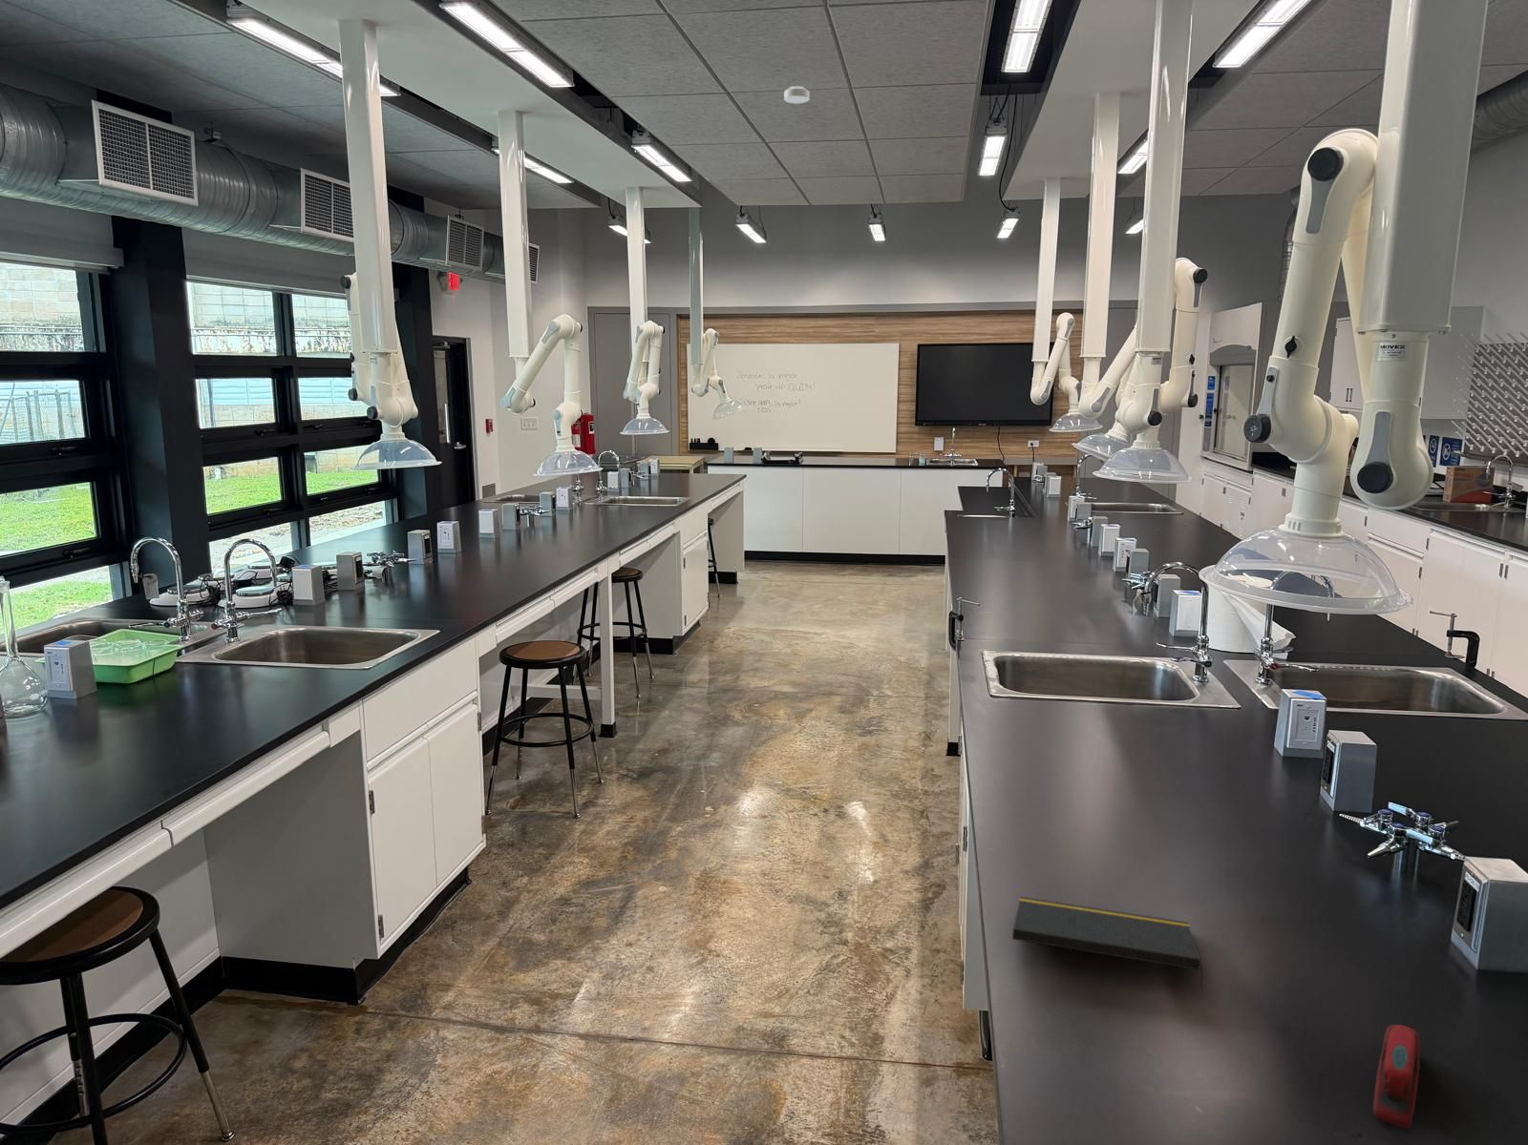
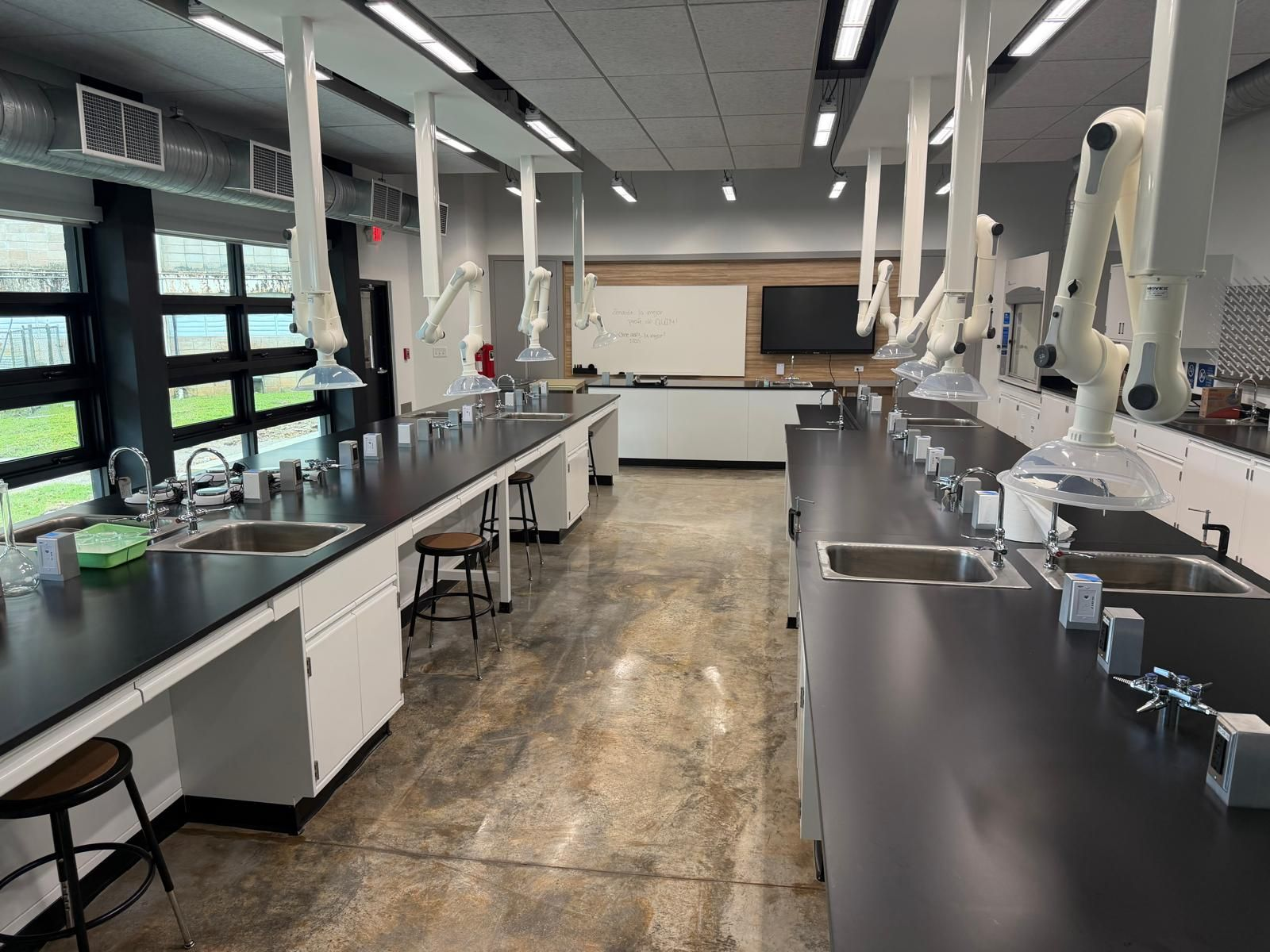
- notepad [1012,896,1204,995]
- smoke detector [783,85,810,103]
- stapler [1373,1024,1421,1131]
